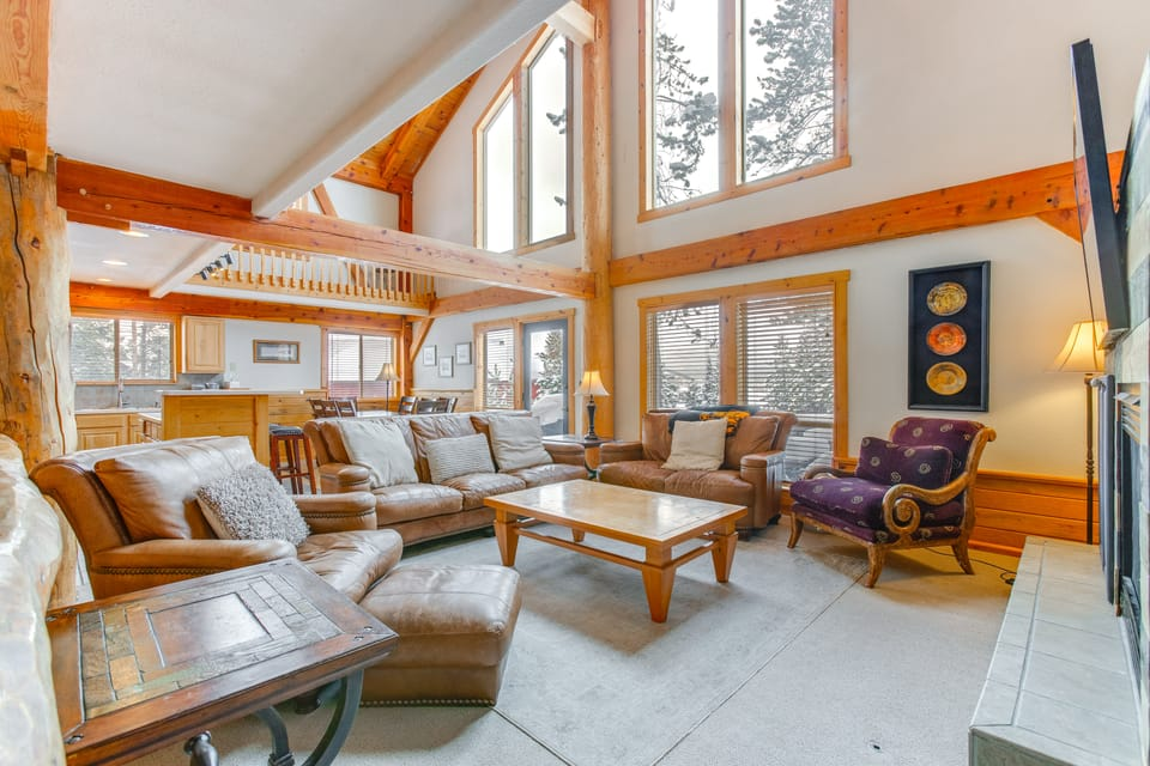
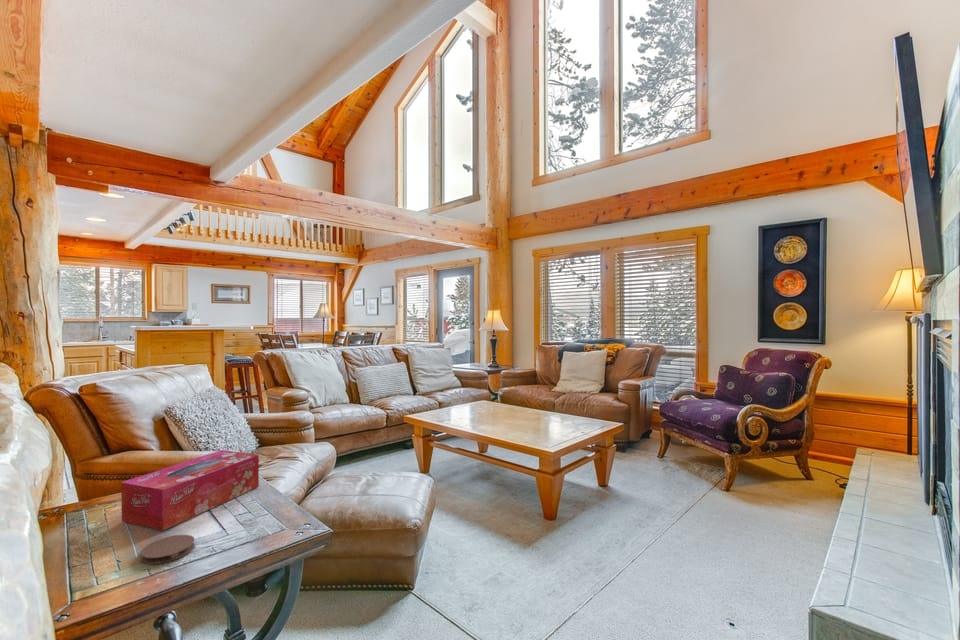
+ tissue box [120,449,260,531]
+ coaster [140,534,196,565]
